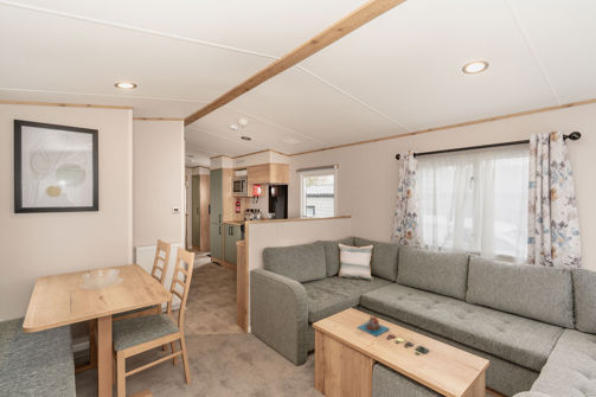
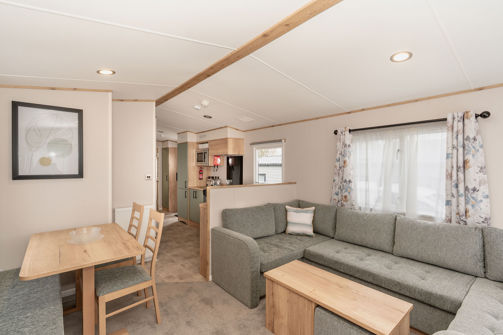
- board game [355,315,430,356]
